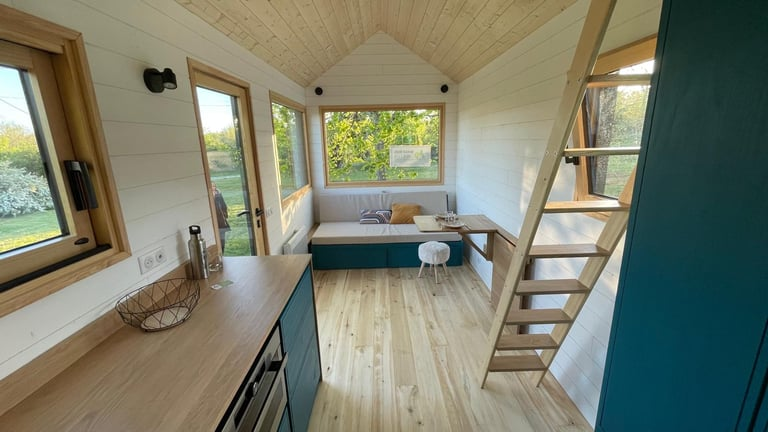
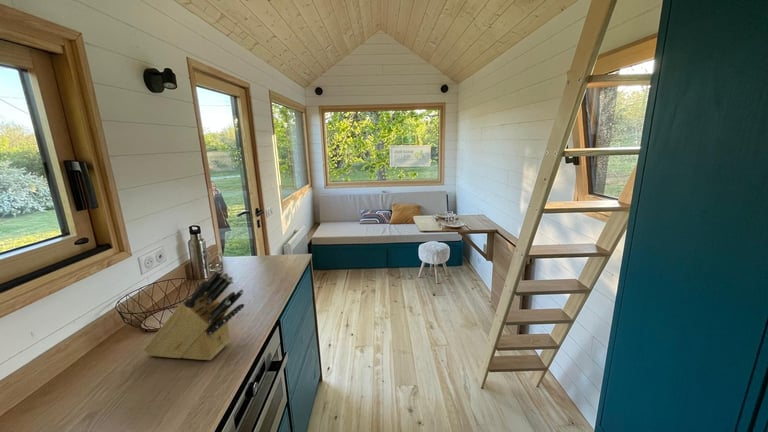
+ knife block [143,267,245,361]
